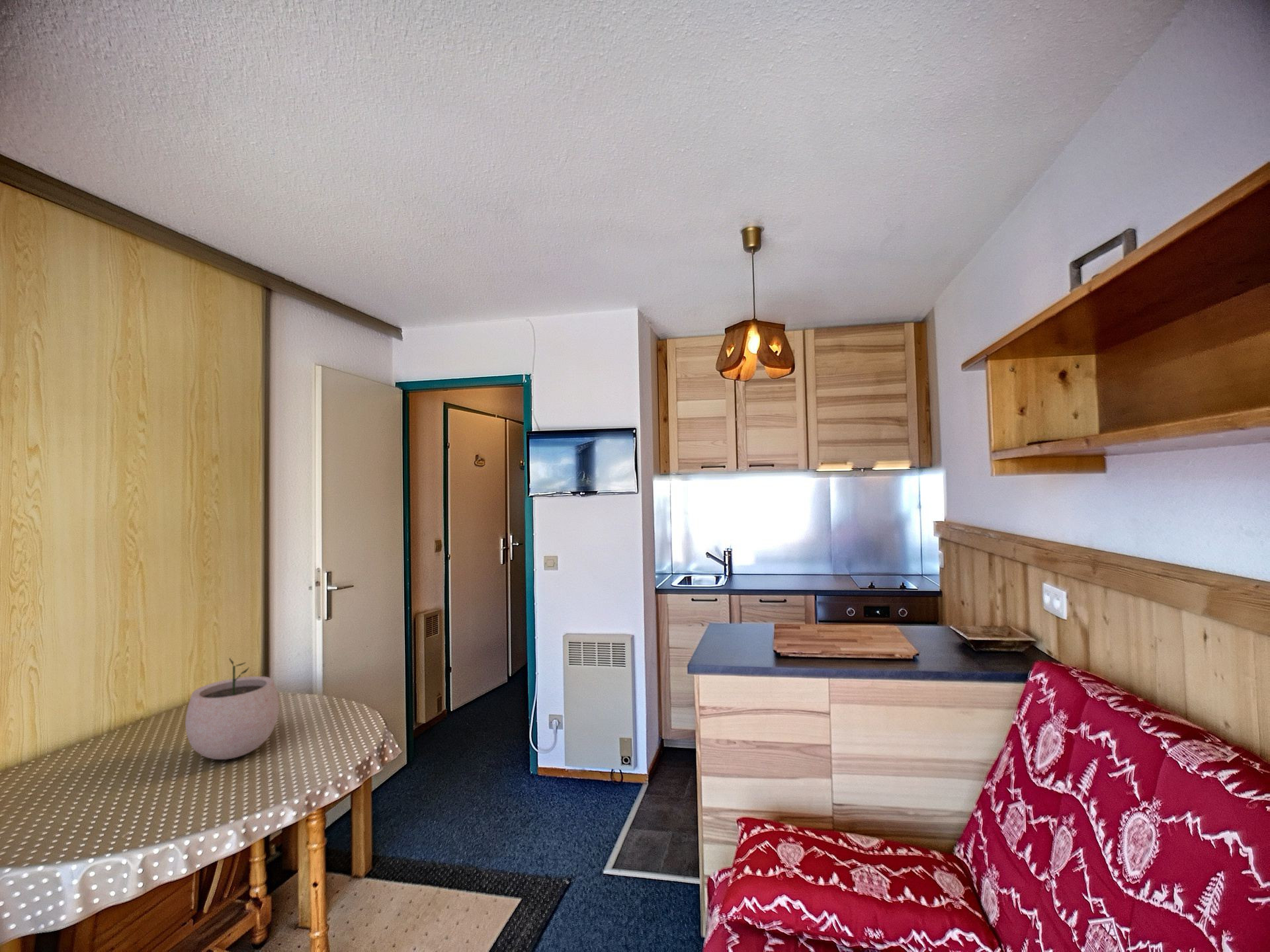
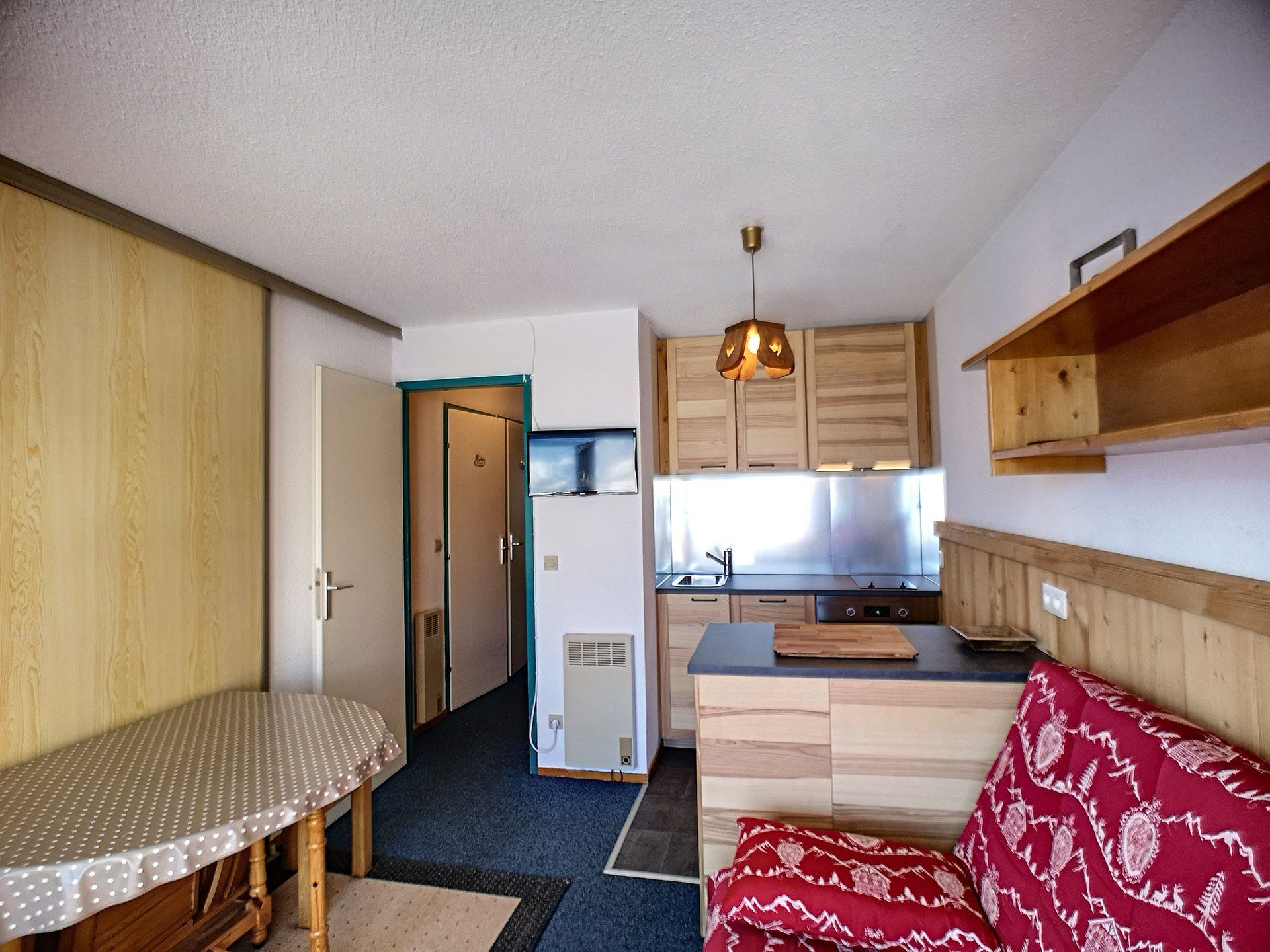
- plant pot [185,657,280,760]
